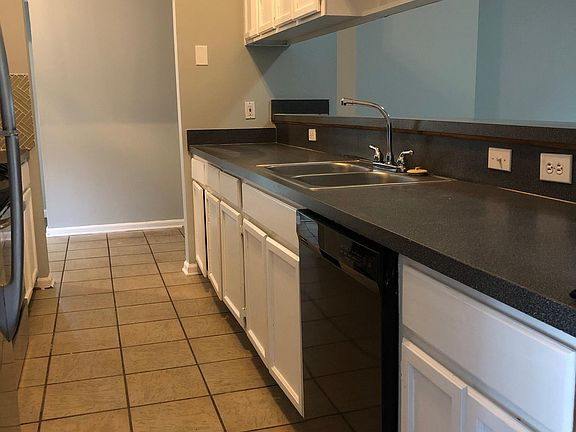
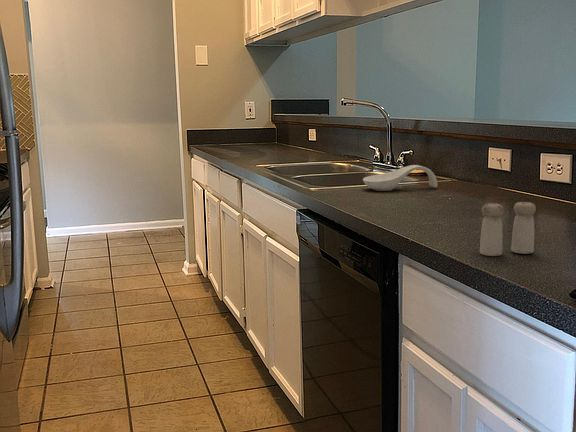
+ spoon rest [362,164,438,192]
+ salt and pepper shaker [479,201,537,257]
